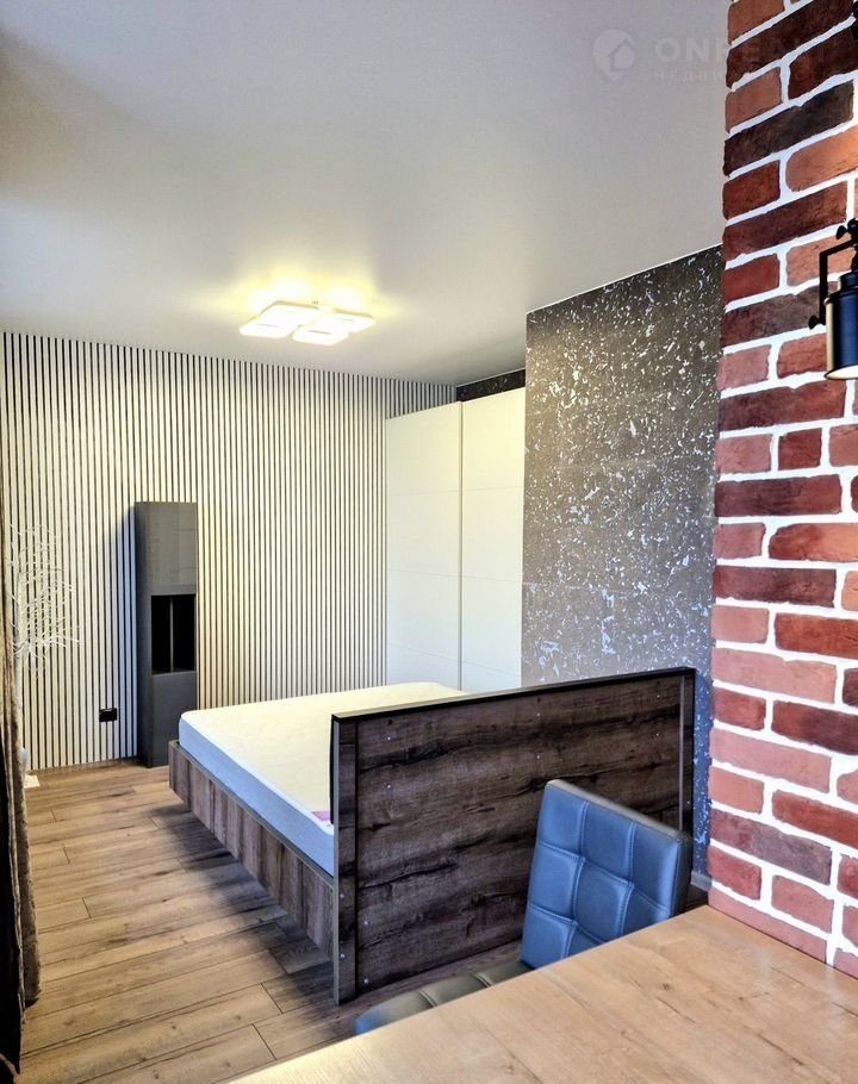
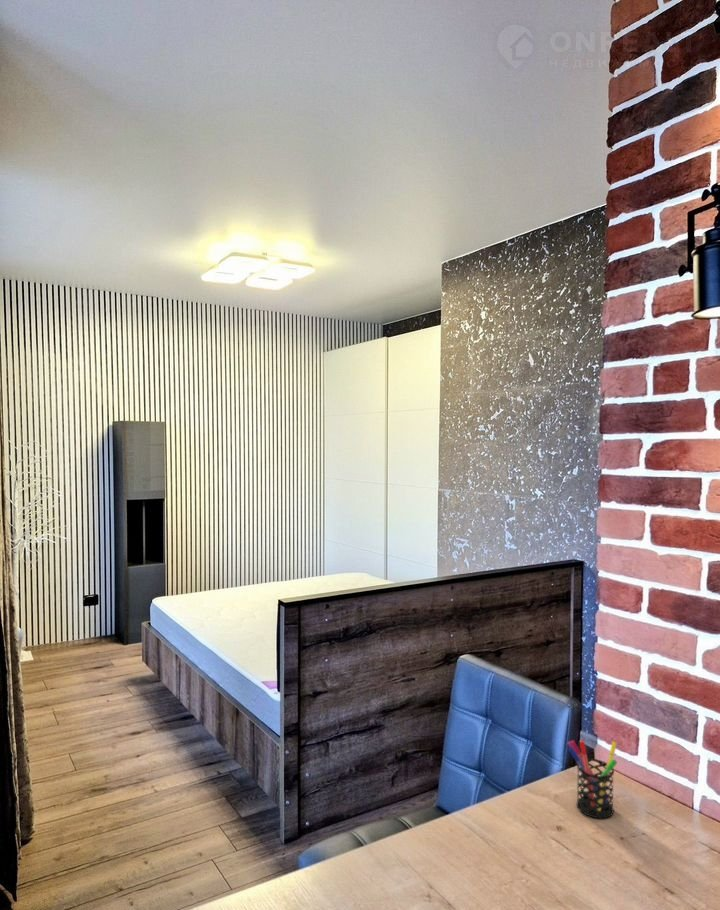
+ pen holder [566,739,618,819]
